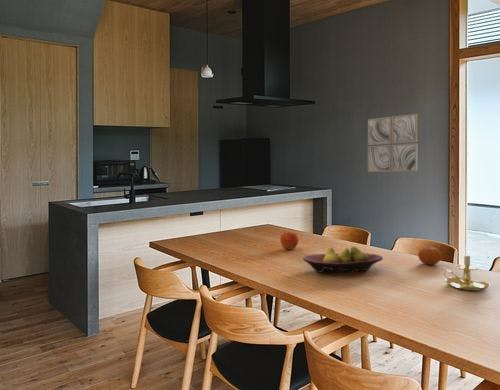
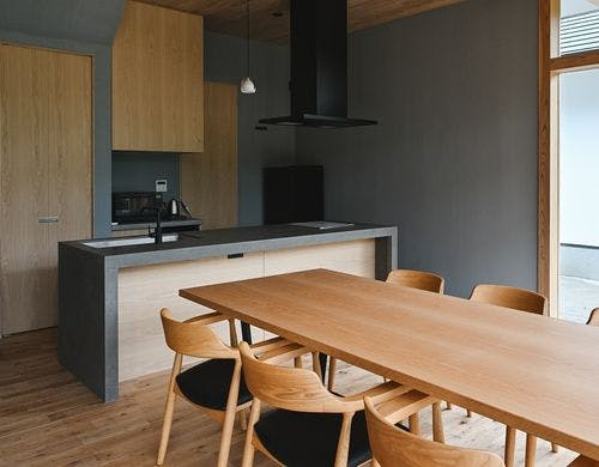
- candle holder [441,243,490,292]
- fruit [279,231,300,251]
- fruit bowl [302,246,384,274]
- fruit [417,246,442,266]
- wall art [367,113,419,173]
